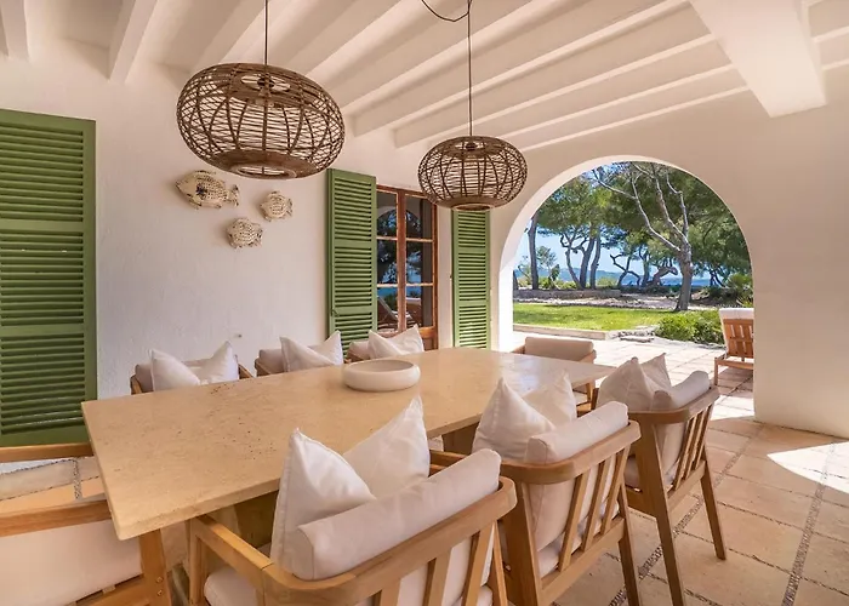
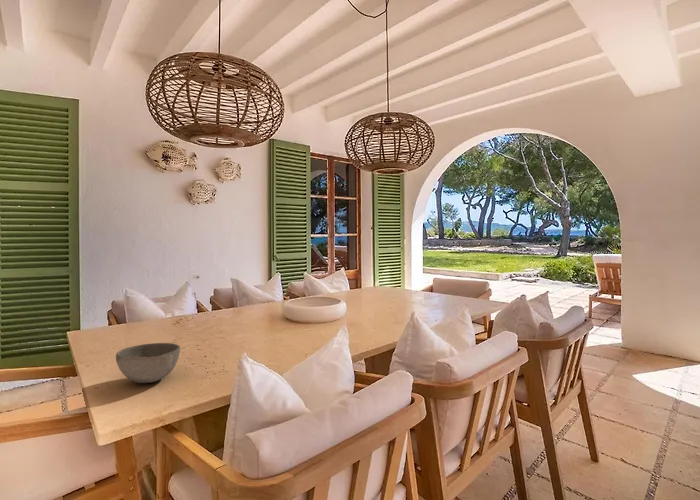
+ bowl [115,342,181,384]
